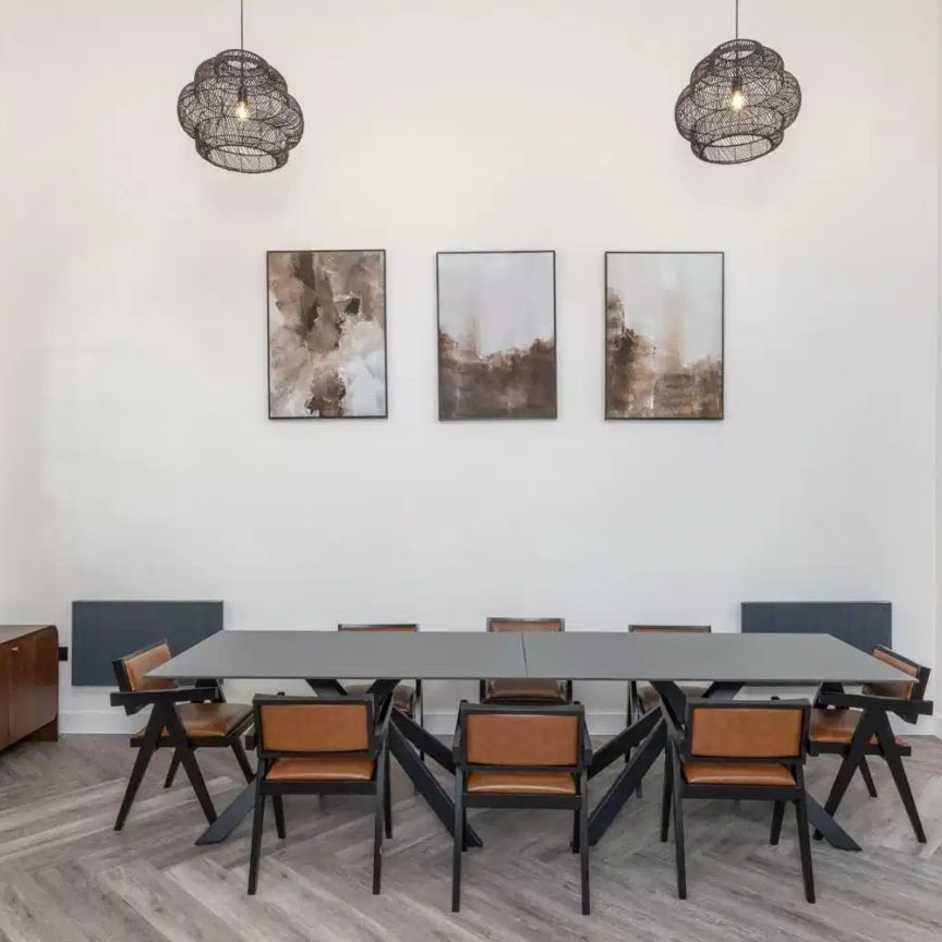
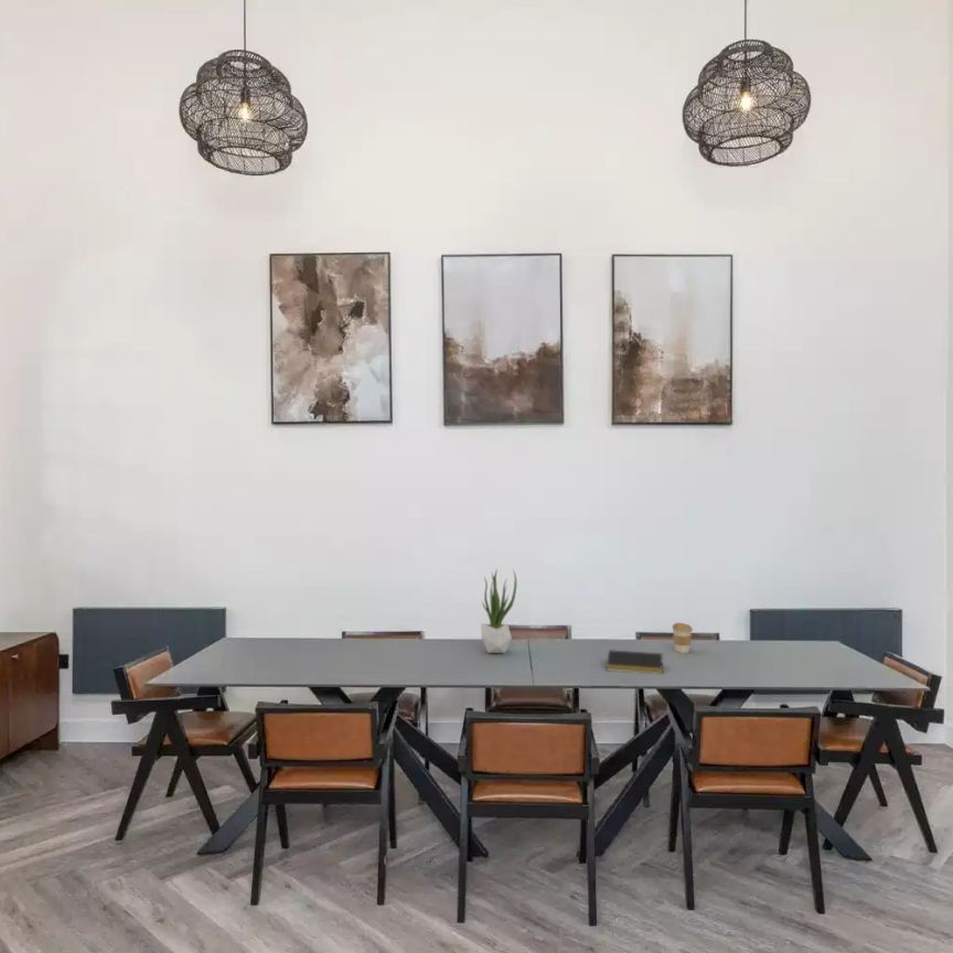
+ coffee cup [672,622,694,654]
+ potted plant [480,568,517,654]
+ notepad [606,649,664,675]
